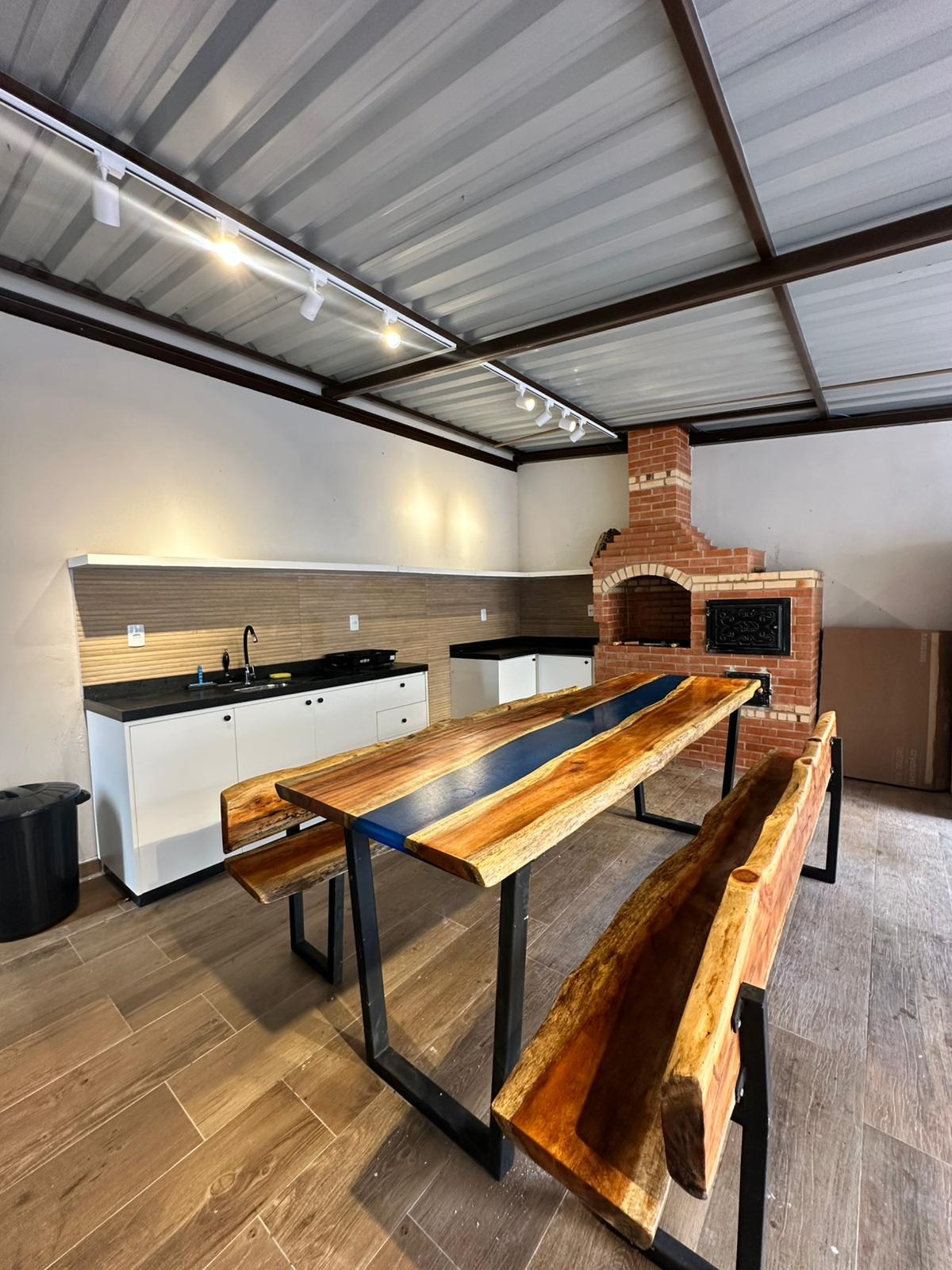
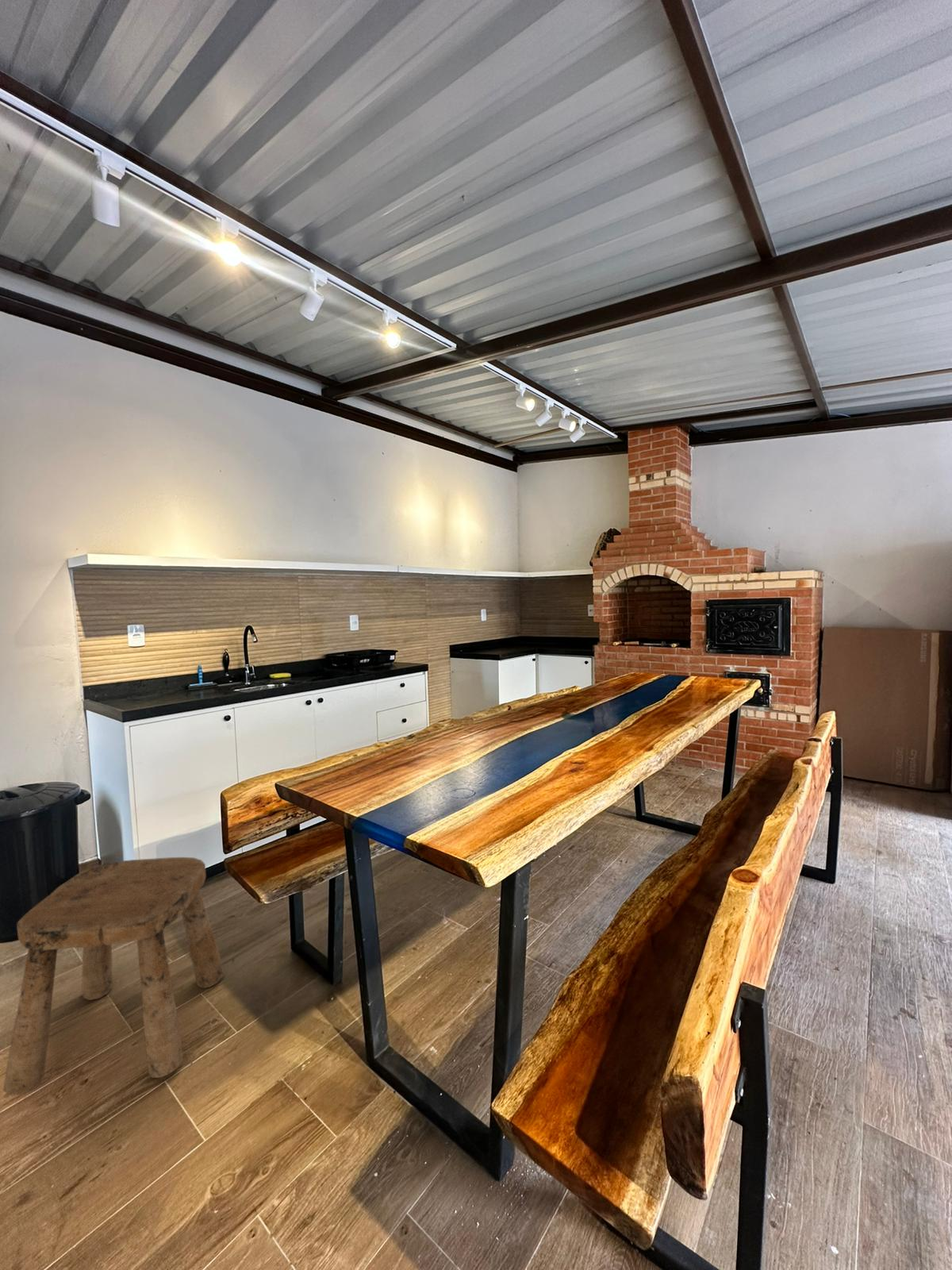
+ stool [2,856,225,1096]
